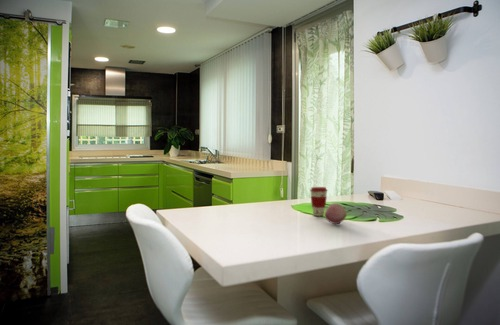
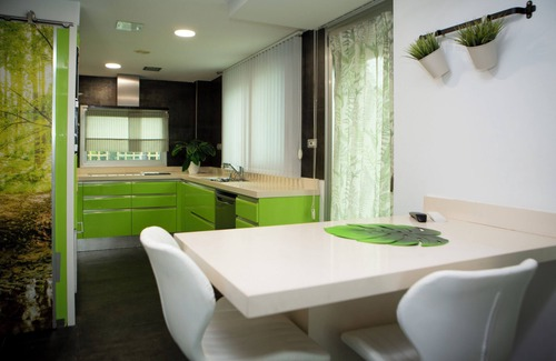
- fruit [324,202,348,225]
- coffee cup [309,186,329,217]
